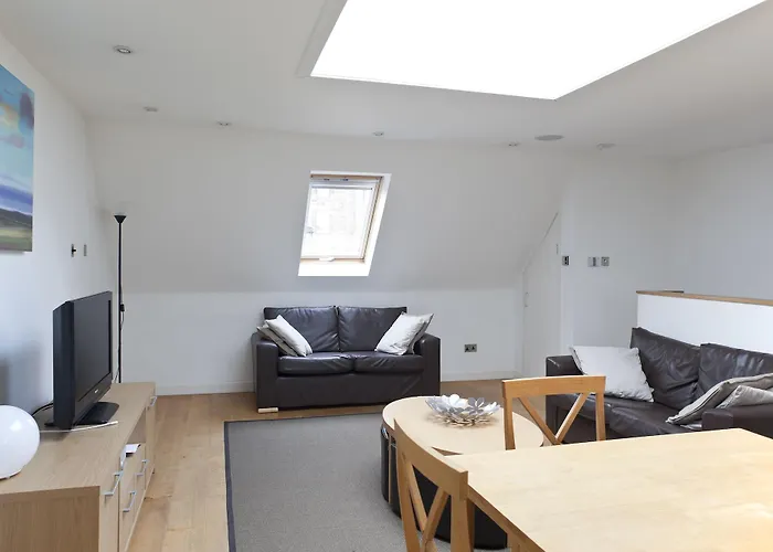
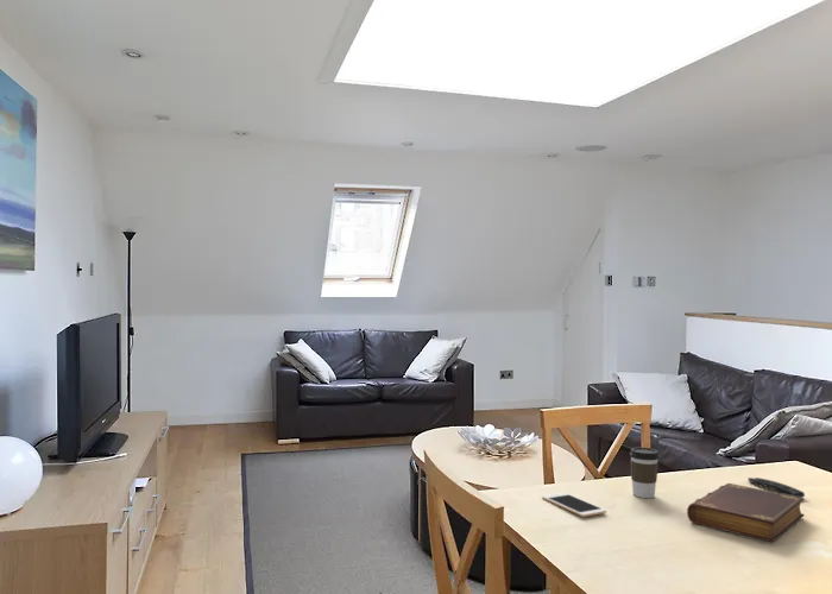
+ book [686,482,806,543]
+ cell phone [541,492,607,518]
+ remote control [746,476,806,498]
+ coffee cup [629,447,660,499]
